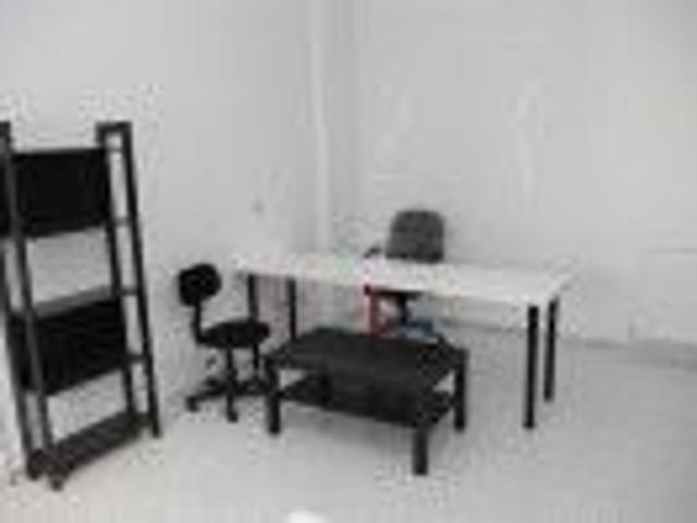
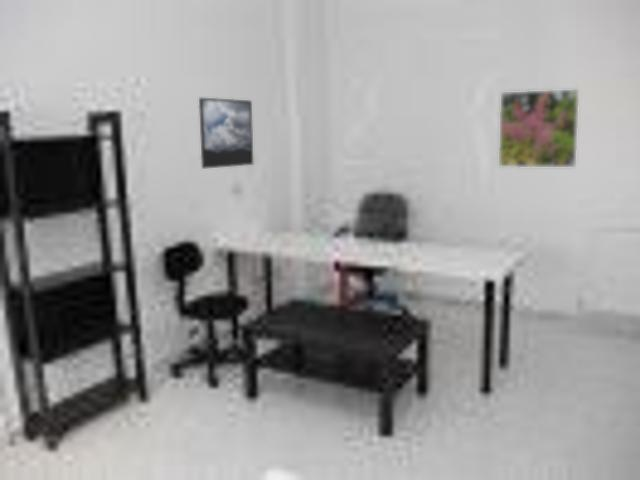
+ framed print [198,97,254,170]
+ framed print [498,88,580,168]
